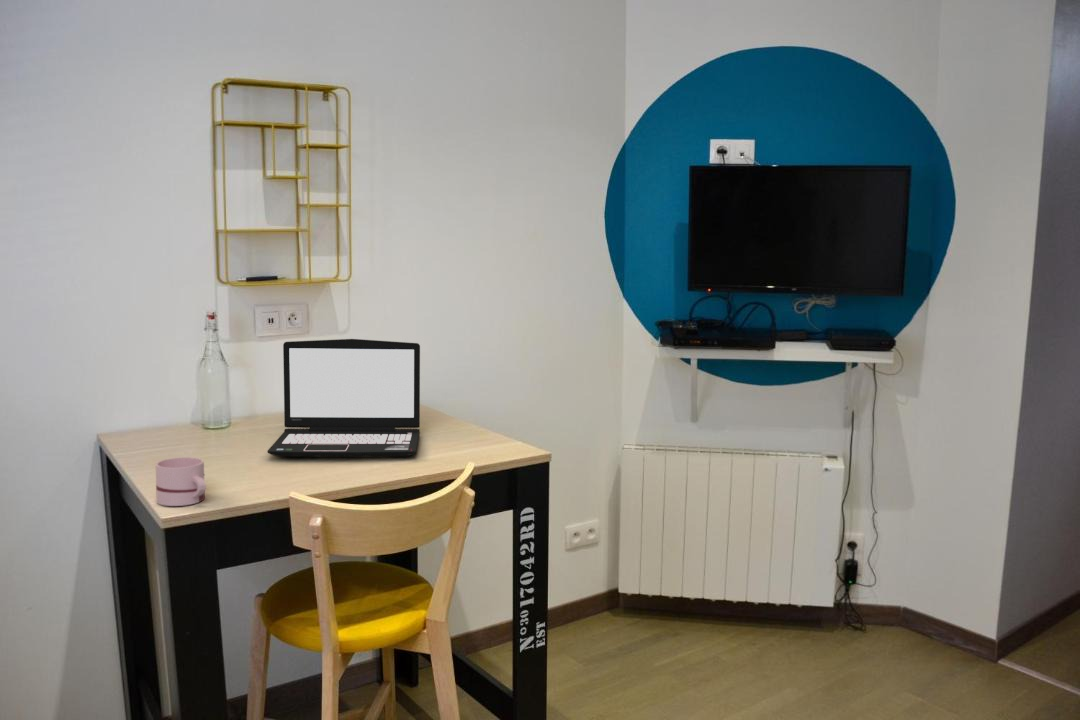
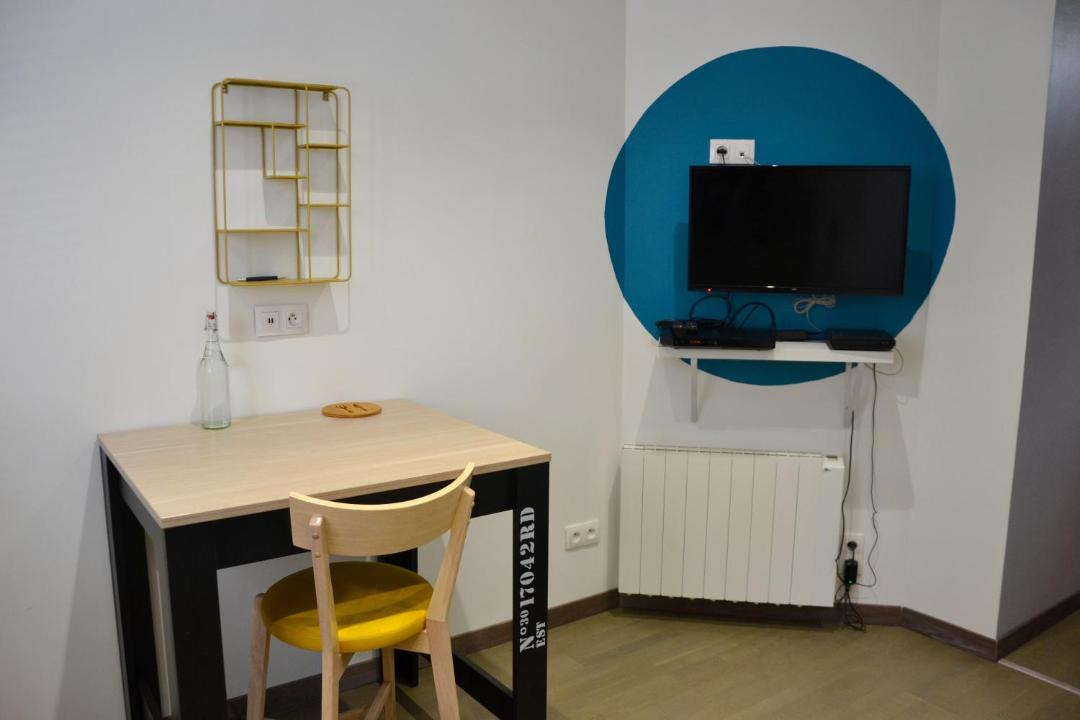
- laptop [266,338,421,458]
- mug [154,456,207,507]
